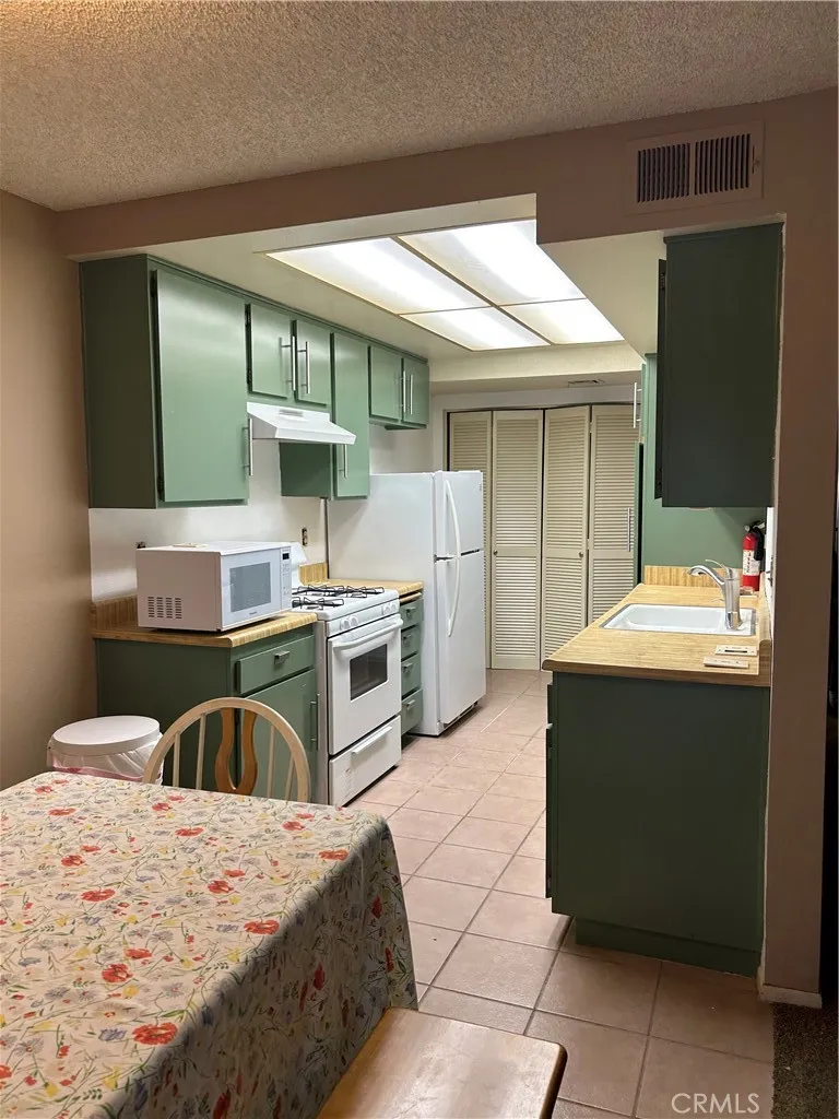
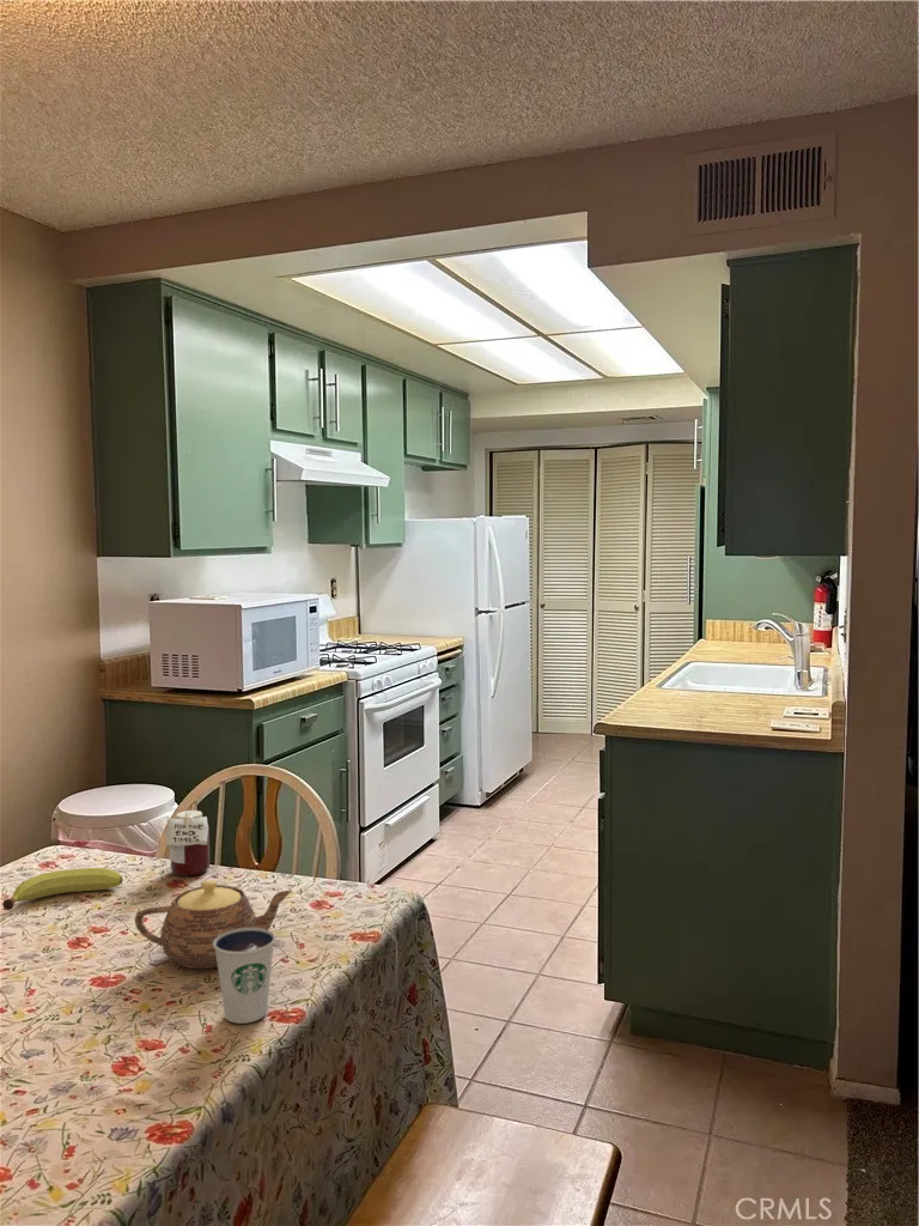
+ teapot [133,879,294,970]
+ jar [164,809,211,876]
+ dixie cup [213,928,276,1025]
+ fruit [1,867,124,911]
